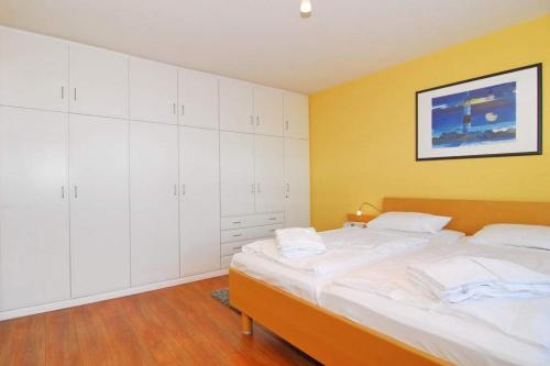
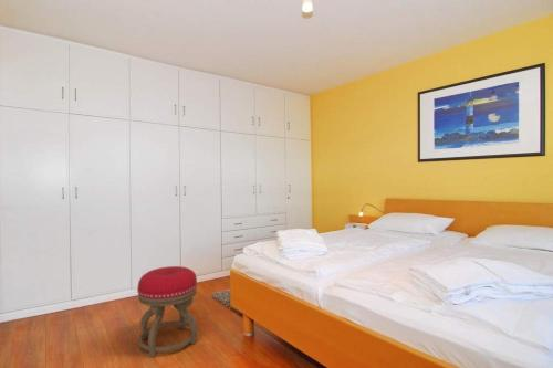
+ stool [136,265,199,358]
